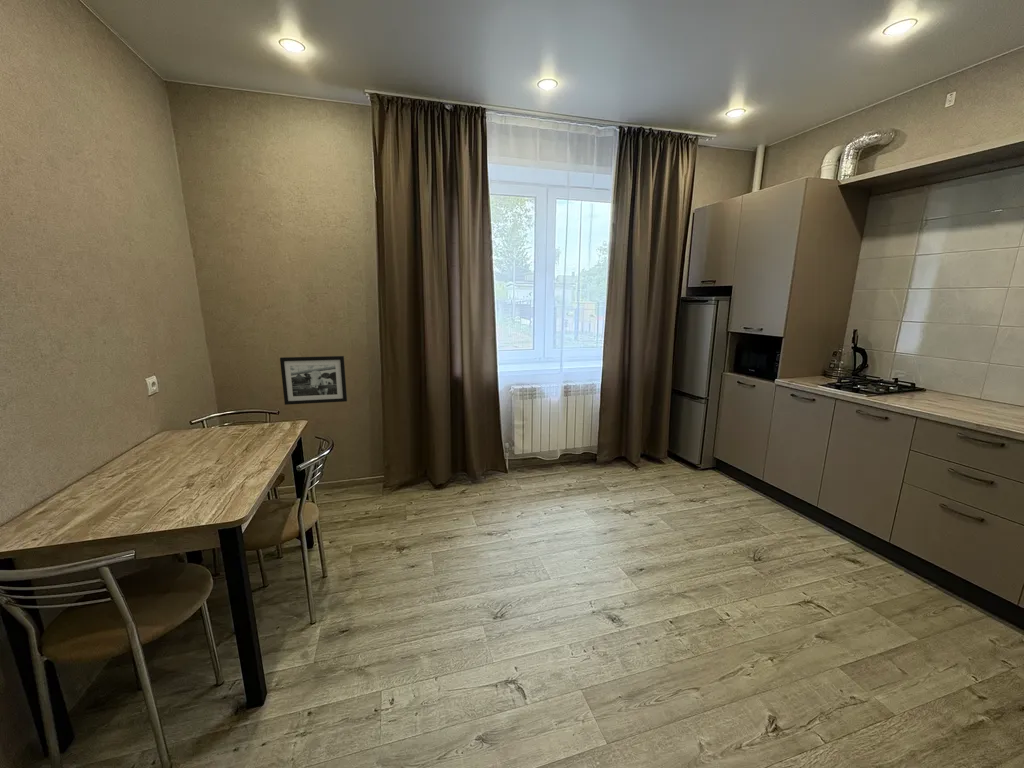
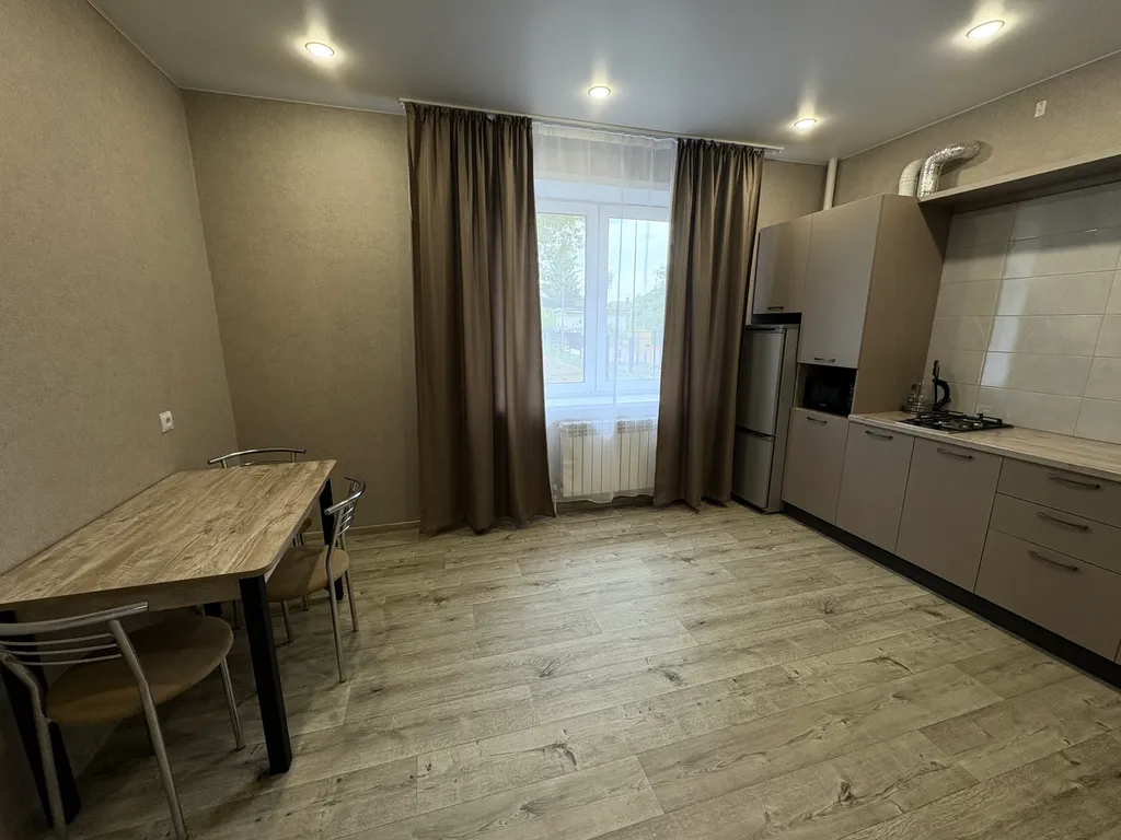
- picture frame [279,355,348,406]
